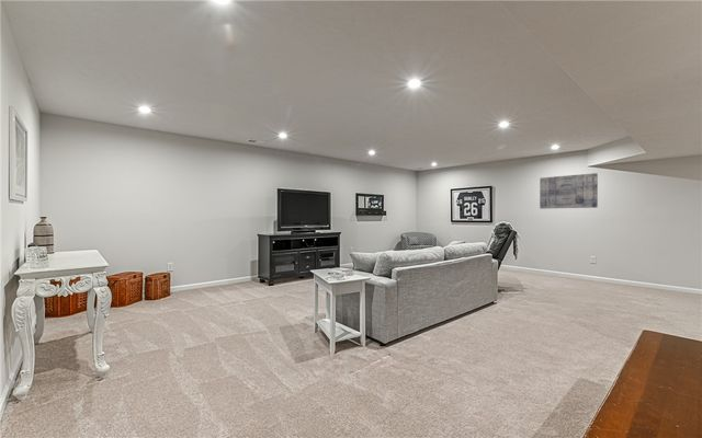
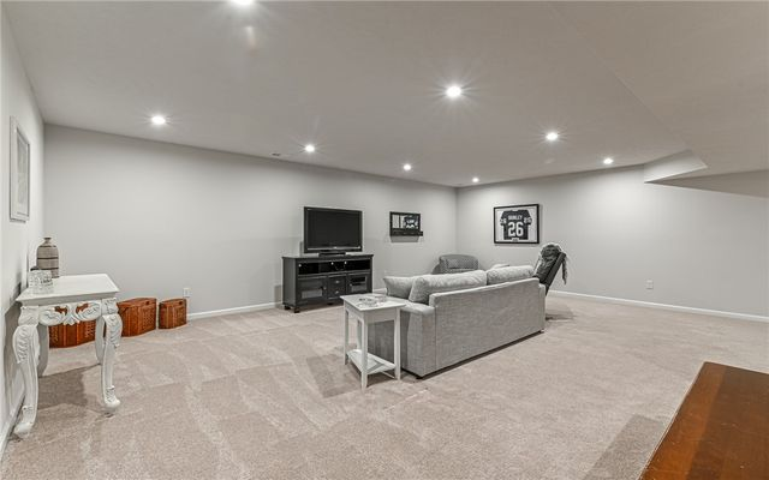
- wall art [539,172,599,210]
